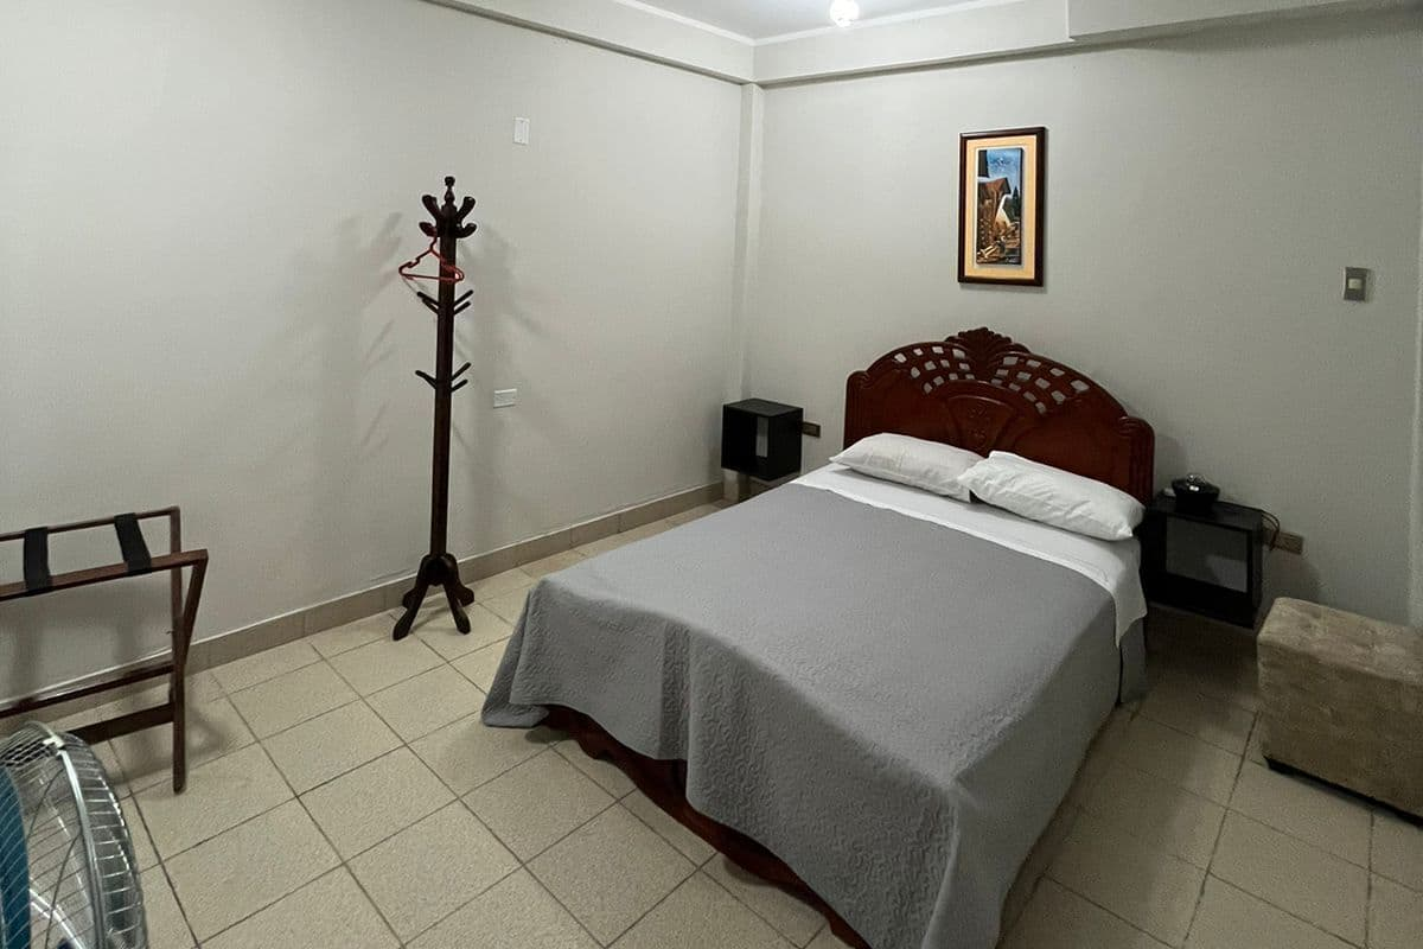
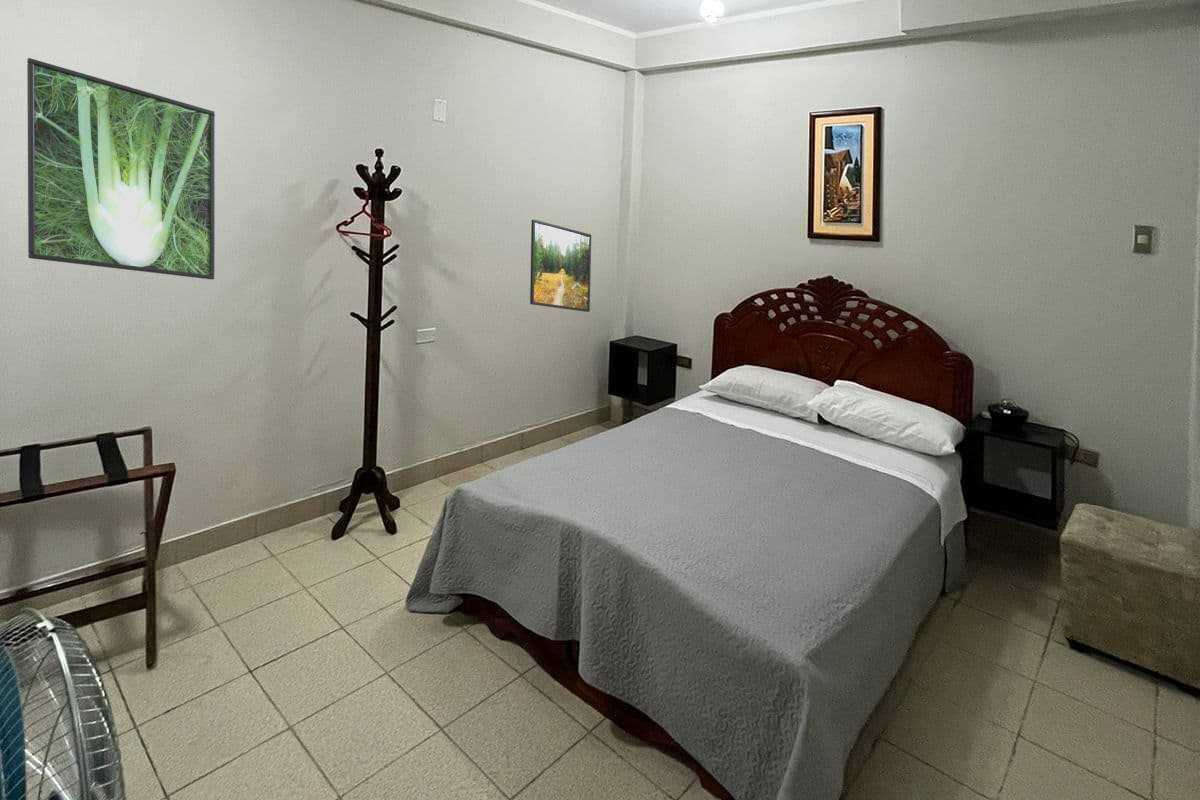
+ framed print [26,57,216,281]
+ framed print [529,219,592,313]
